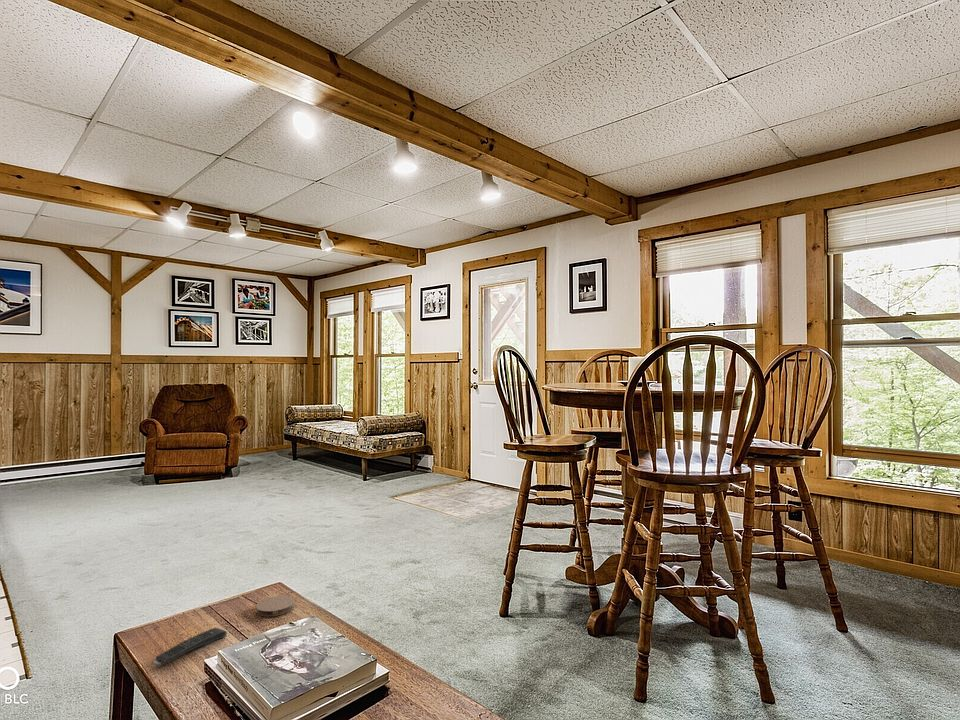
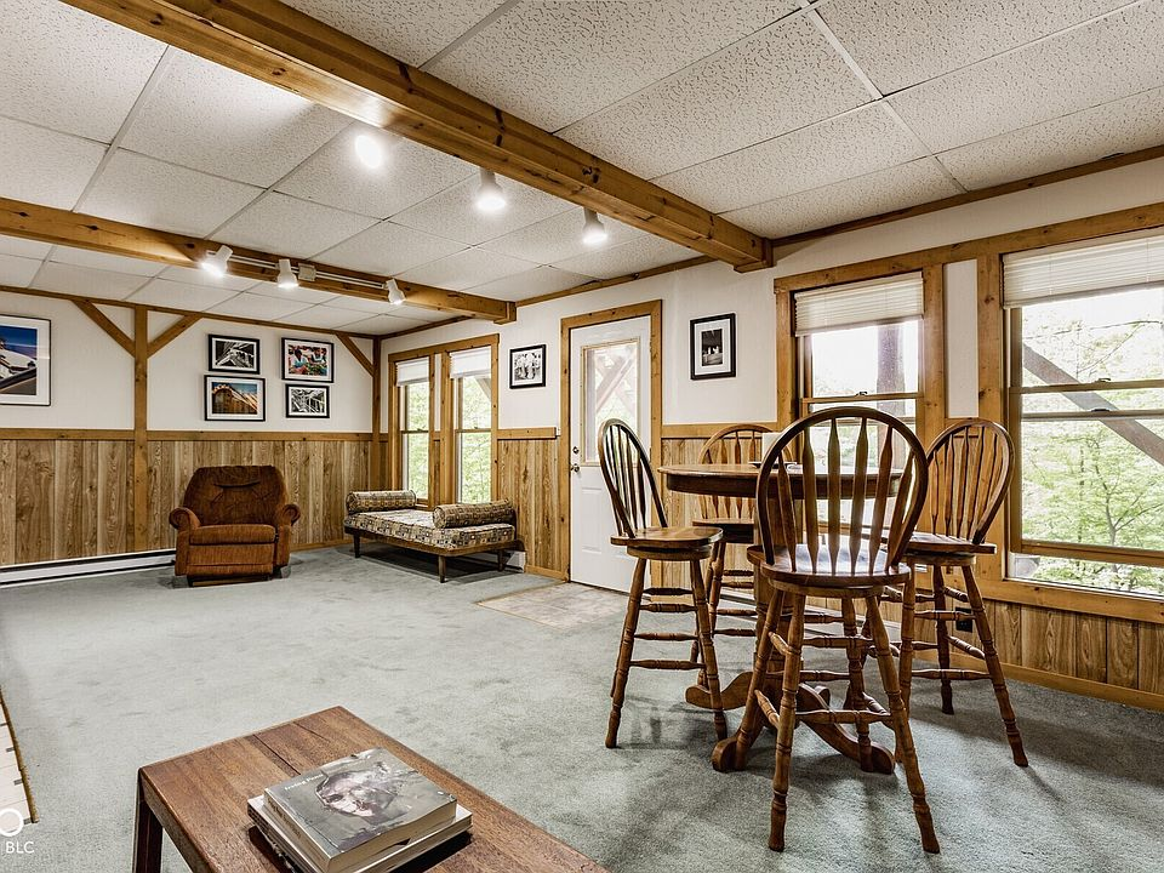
- coaster [255,595,295,617]
- remote control [153,627,228,667]
